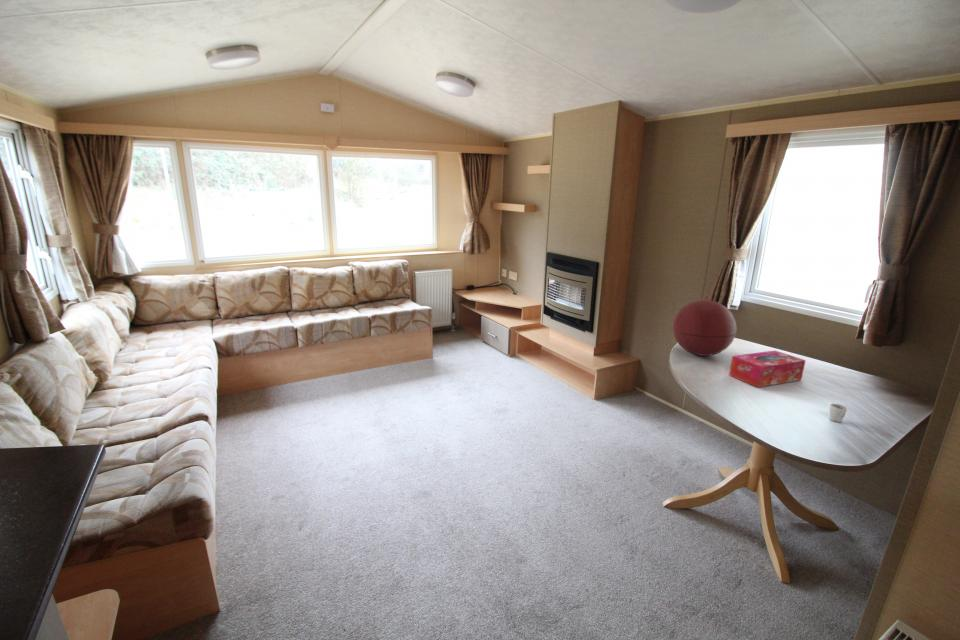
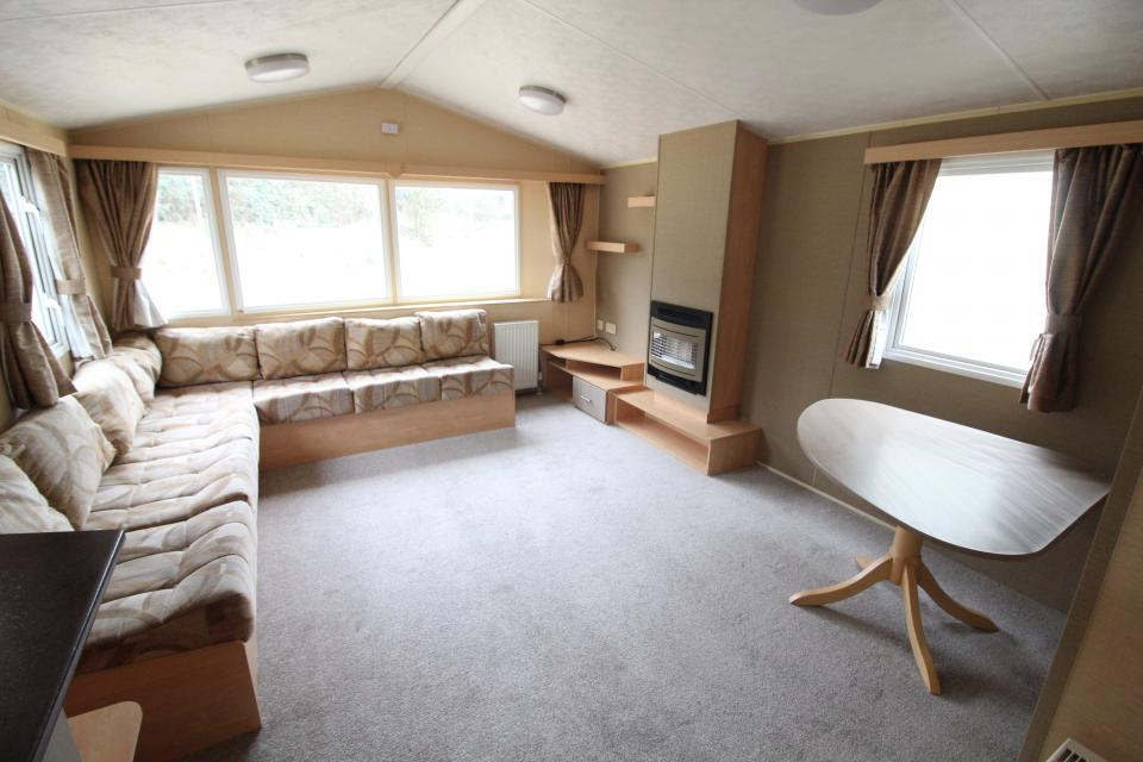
- decorative orb [672,299,737,357]
- cup [829,403,848,423]
- tissue box [728,350,807,388]
